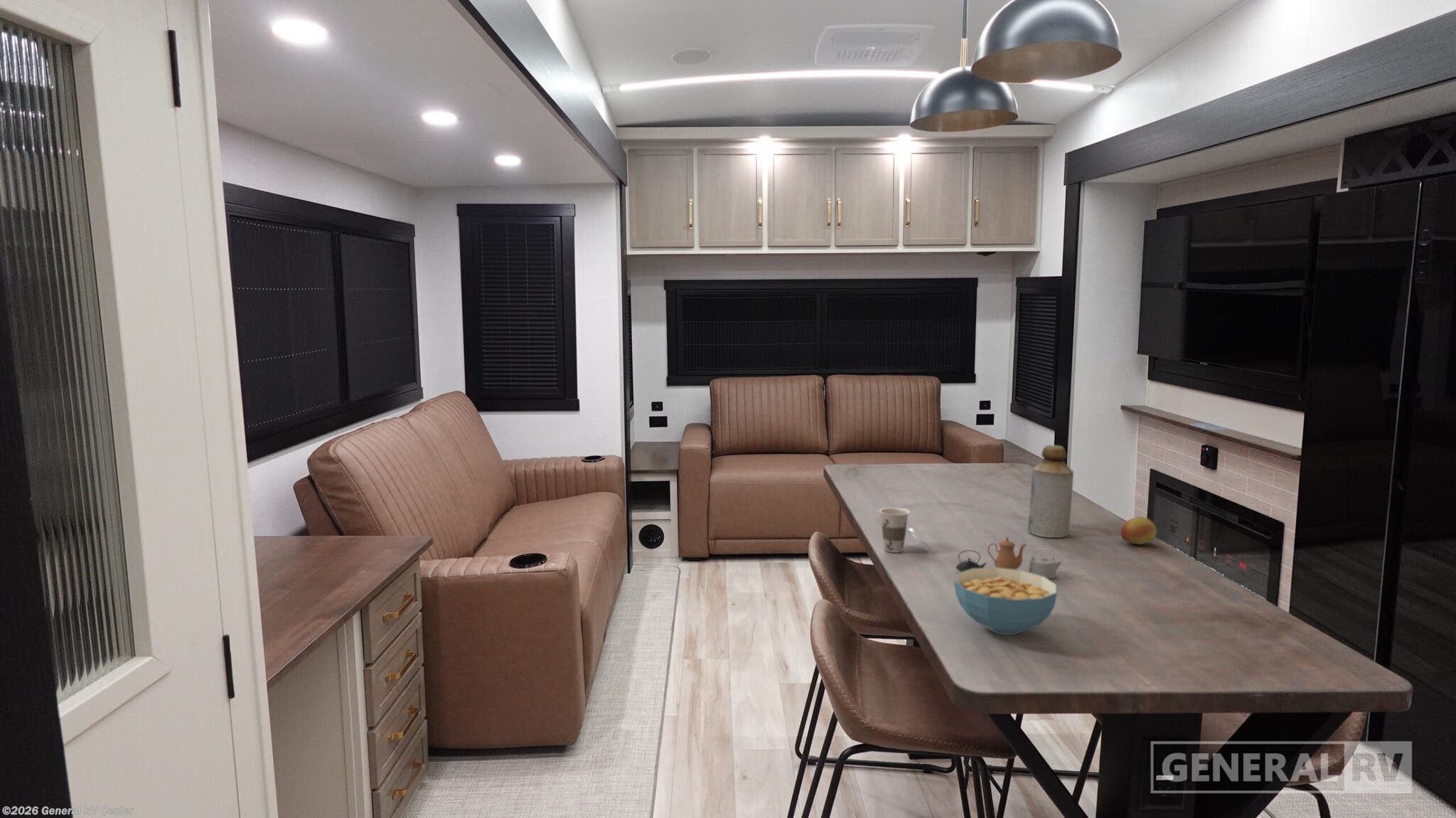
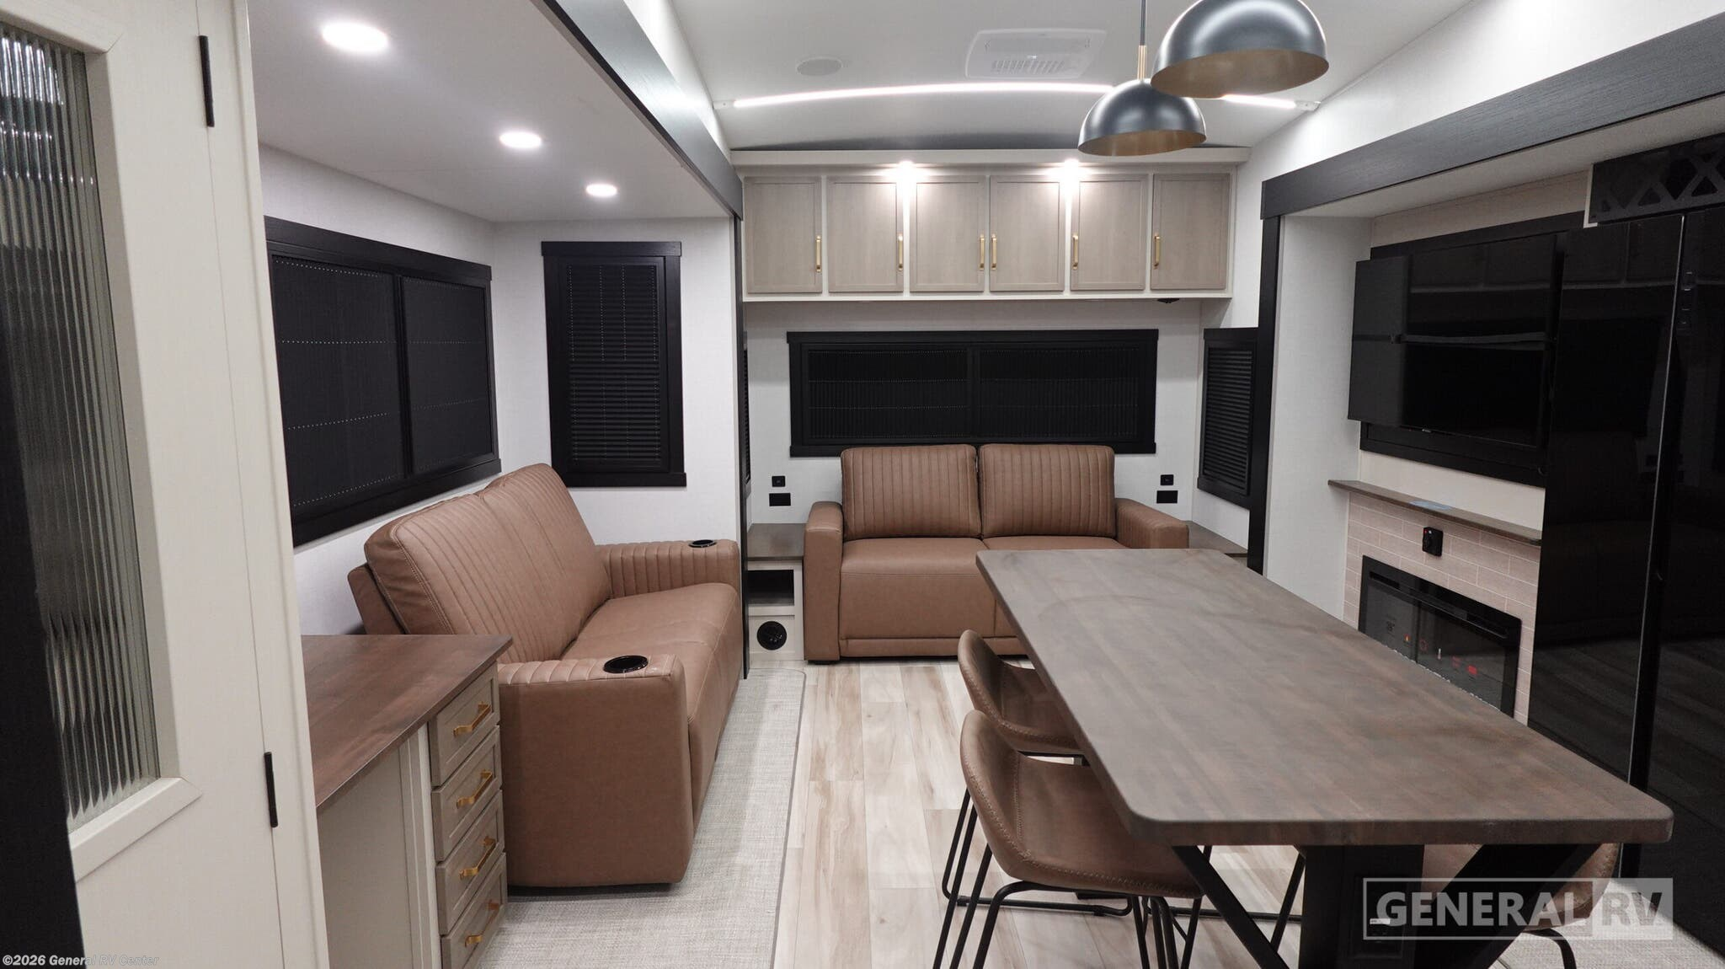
- teapot [955,536,1064,580]
- bottle [1027,445,1074,538]
- cup [879,507,929,553]
- fruit [1120,516,1157,546]
- cereal bowl [953,567,1058,636]
